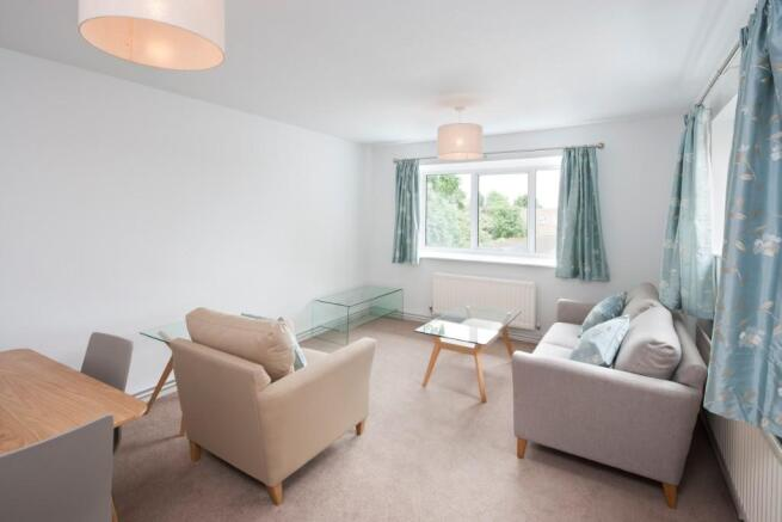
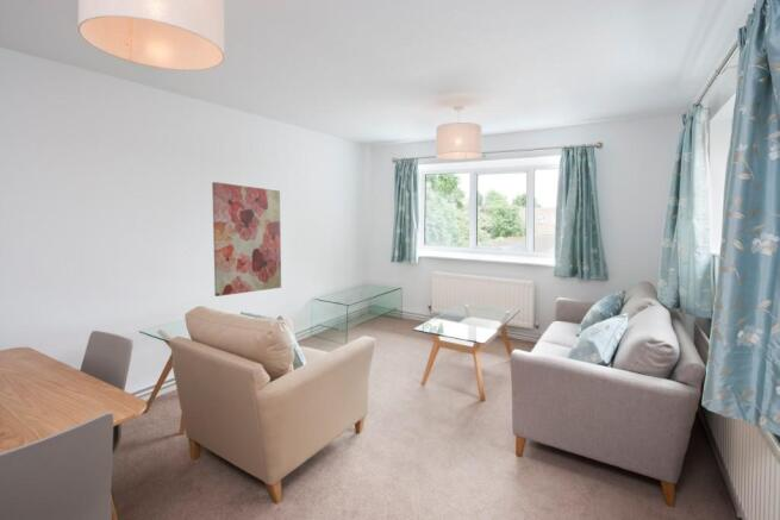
+ wall art [211,181,282,297]
